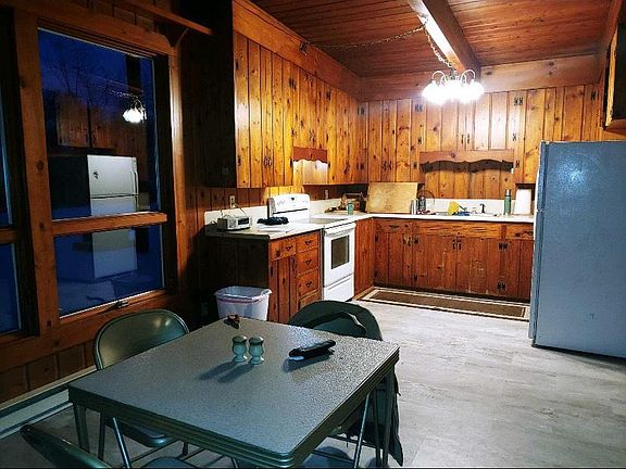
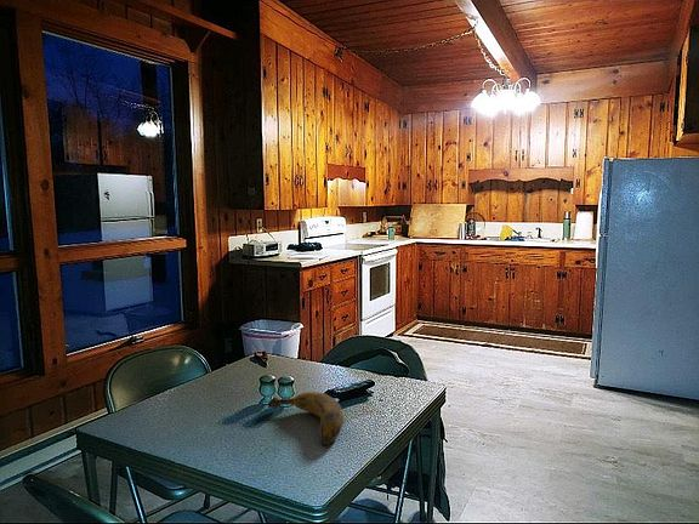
+ banana [267,391,345,446]
